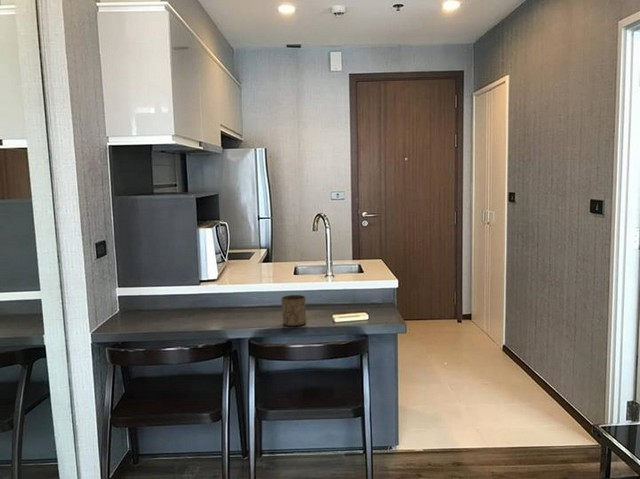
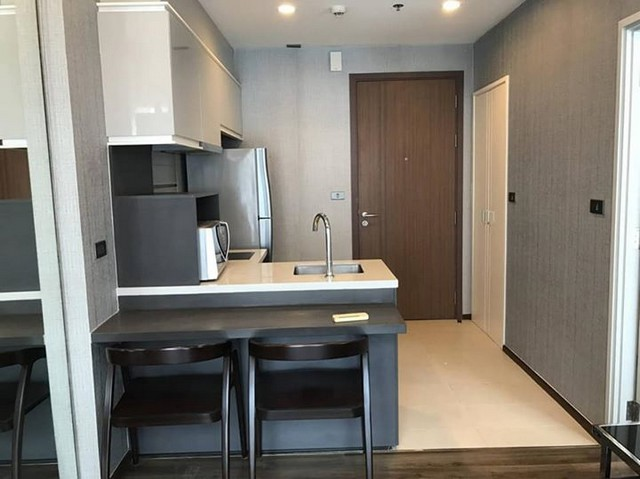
- cup [280,294,307,327]
